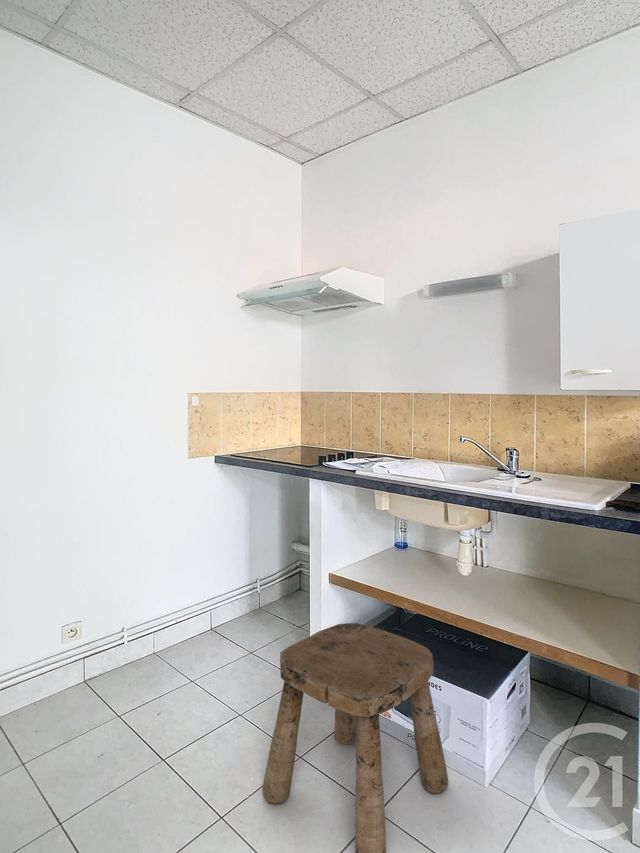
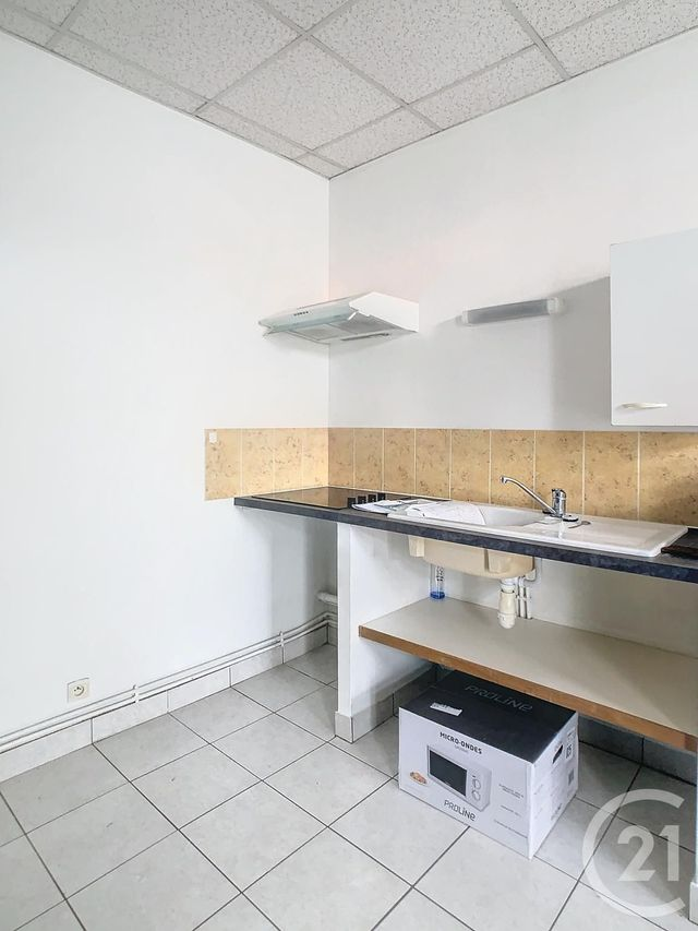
- stool [261,622,450,853]
